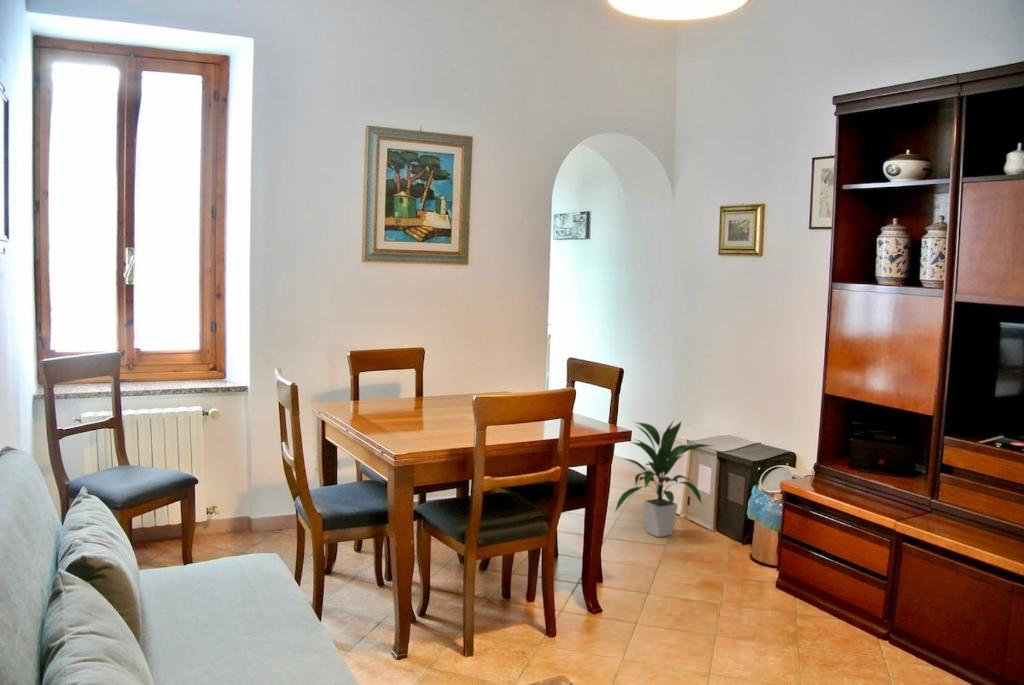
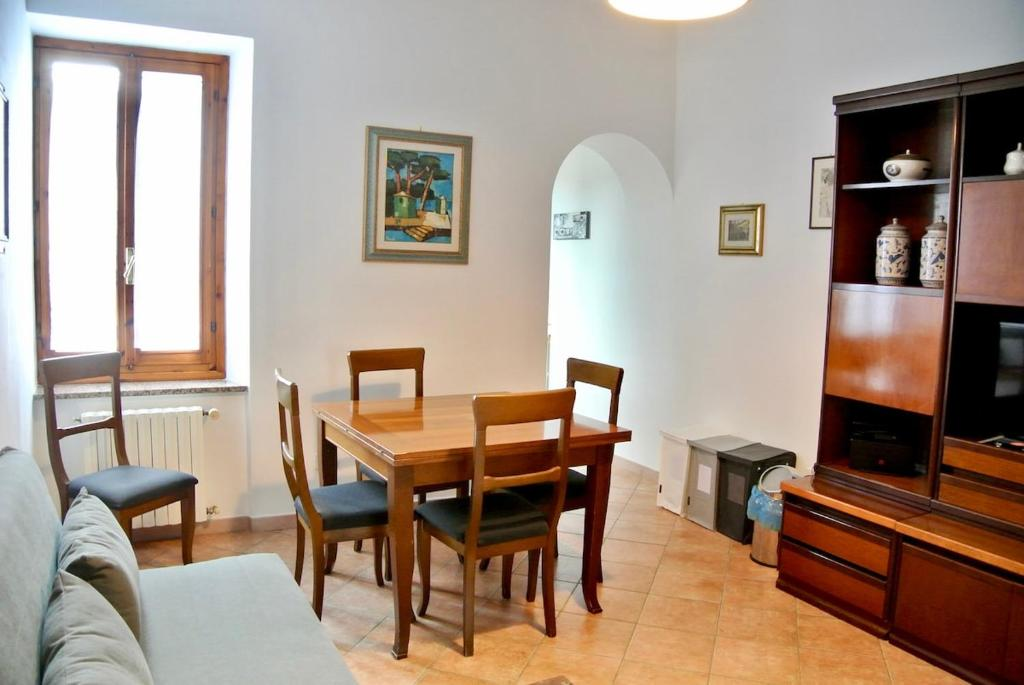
- indoor plant [613,418,713,538]
